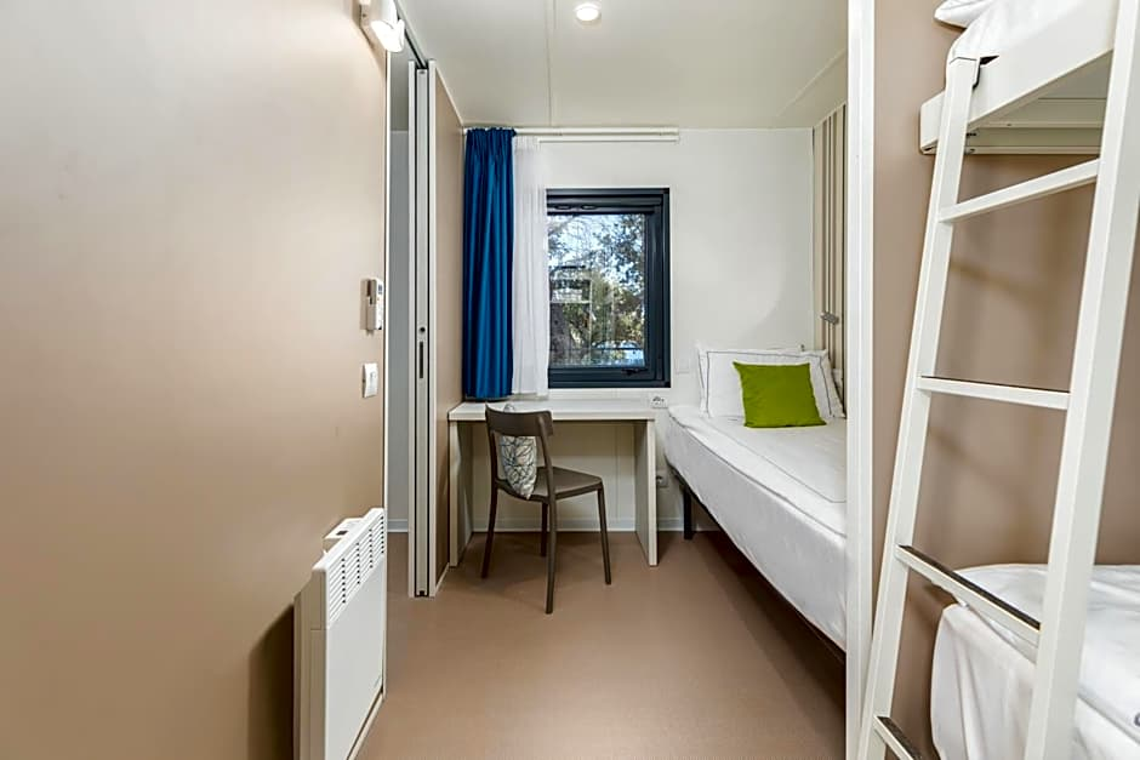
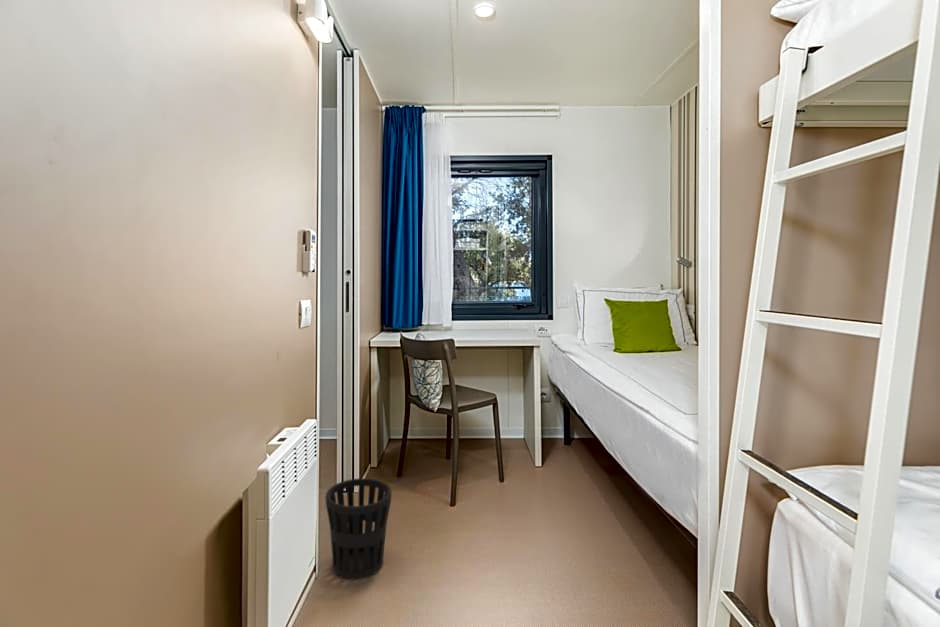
+ wastebasket [325,477,393,581]
